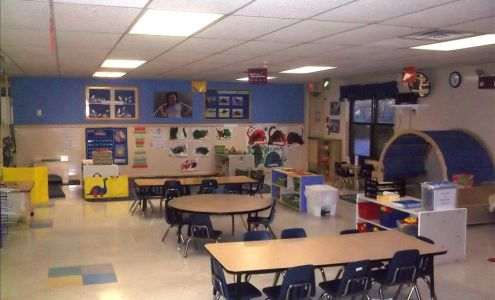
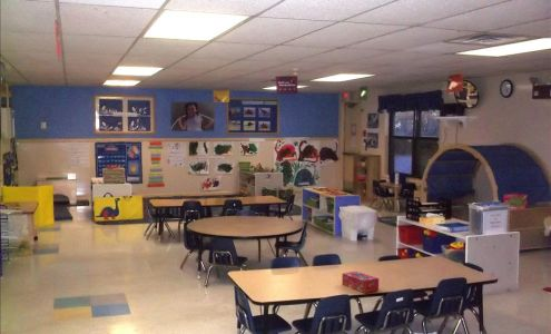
+ tissue box [341,271,380,294]
